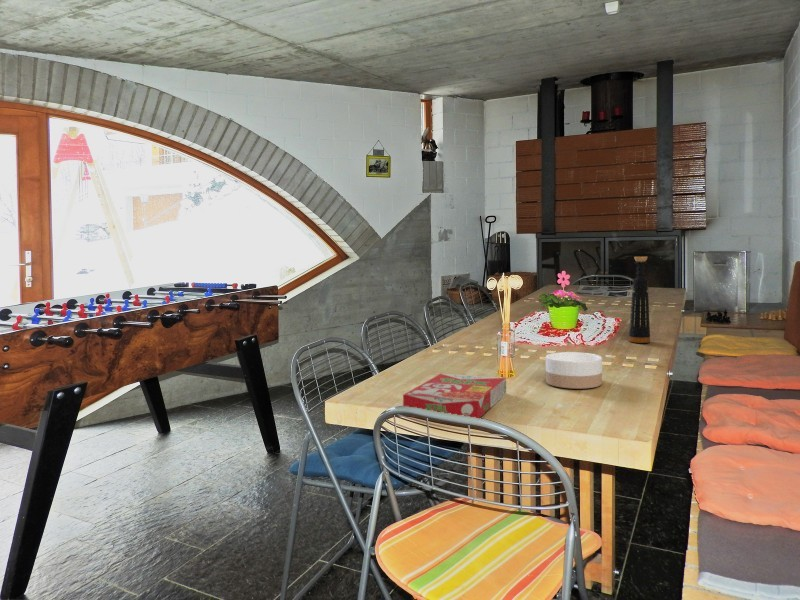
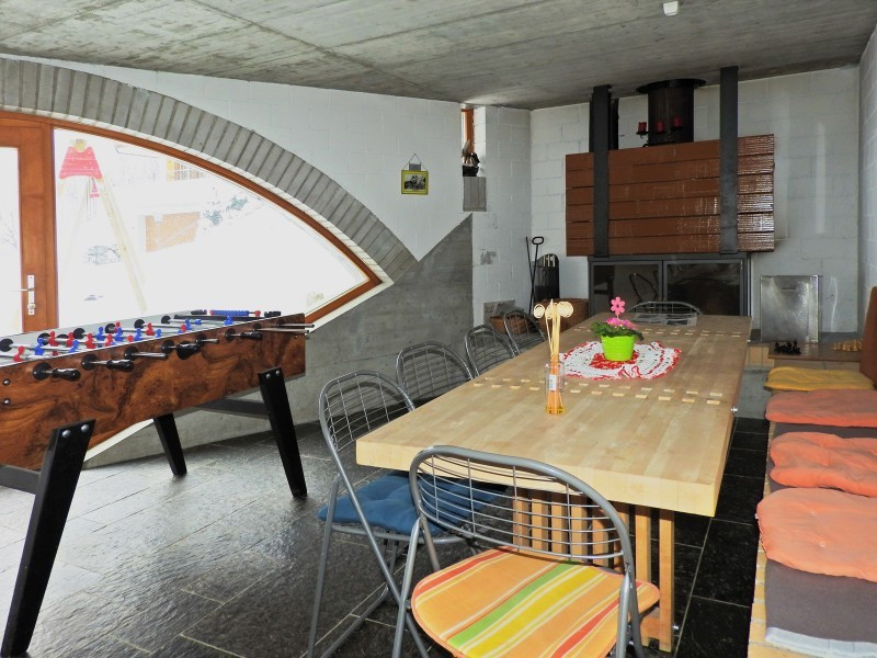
- bottle [628,256,651,344]
- bowl [545,351,603,390]
- cereal box [402,373,507,419]
